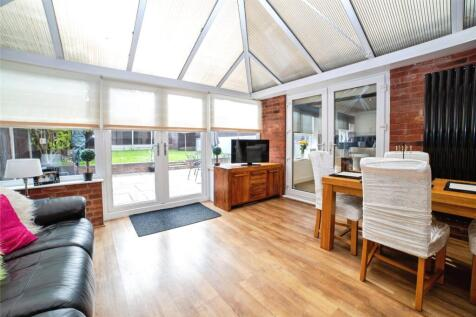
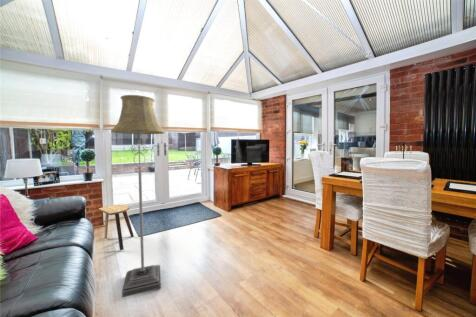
+ stool [97,204,135,251]
+ floor lamp [110,94,166,298]
